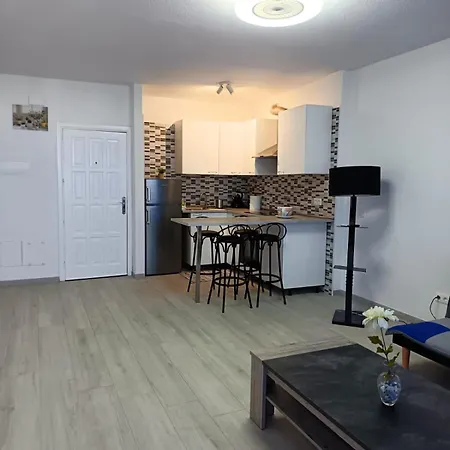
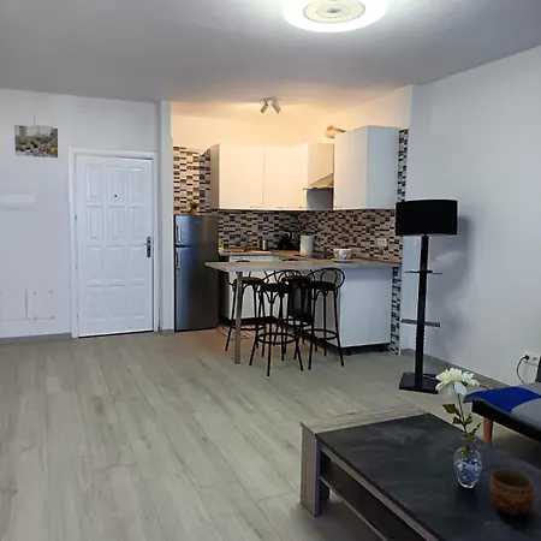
+ bowl [488,468,535,517]
